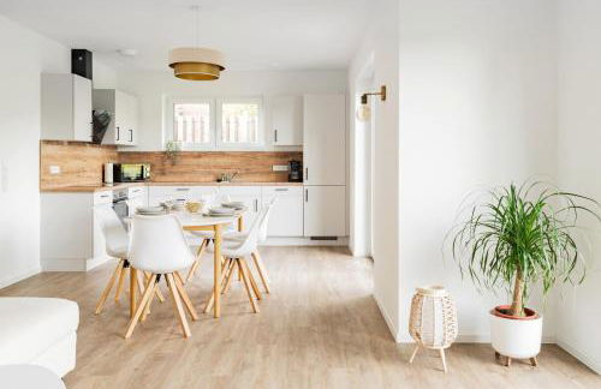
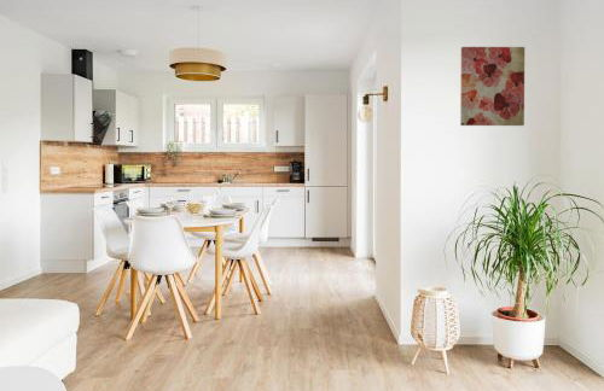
+ wall art [459,46,525,127]
